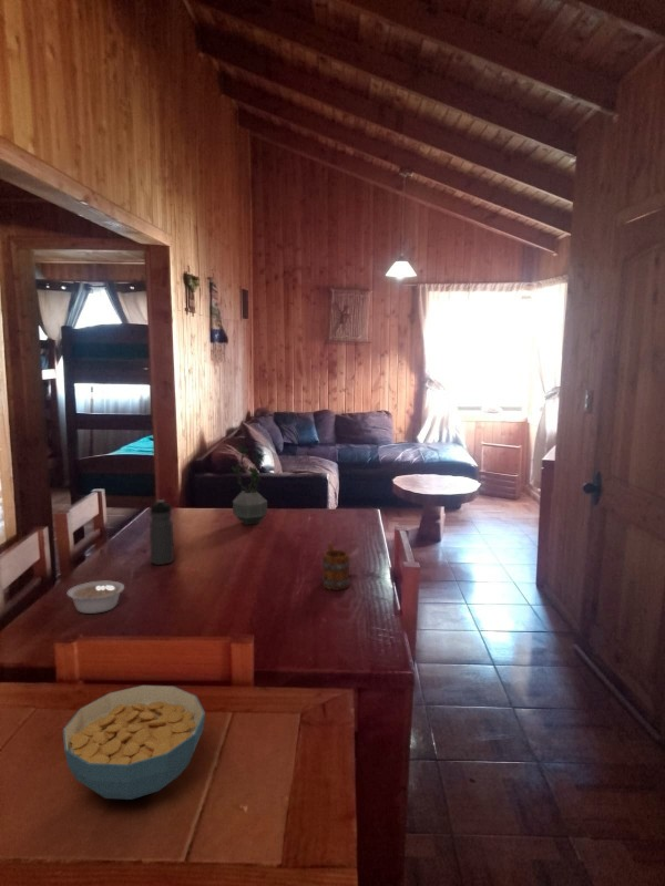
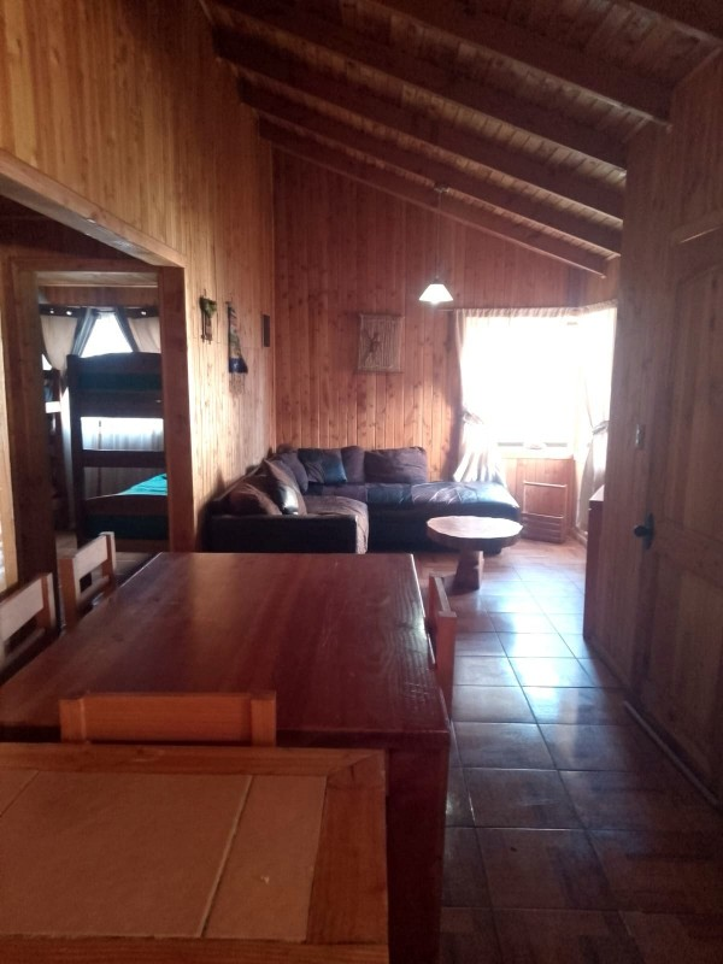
- mug [320,543,351,591]
- potted plant [231,444,268,526]
- water bottle [149,498,175,566]
- cereal bowl [62,684,206,801]
- legume [66,580,125,615]
